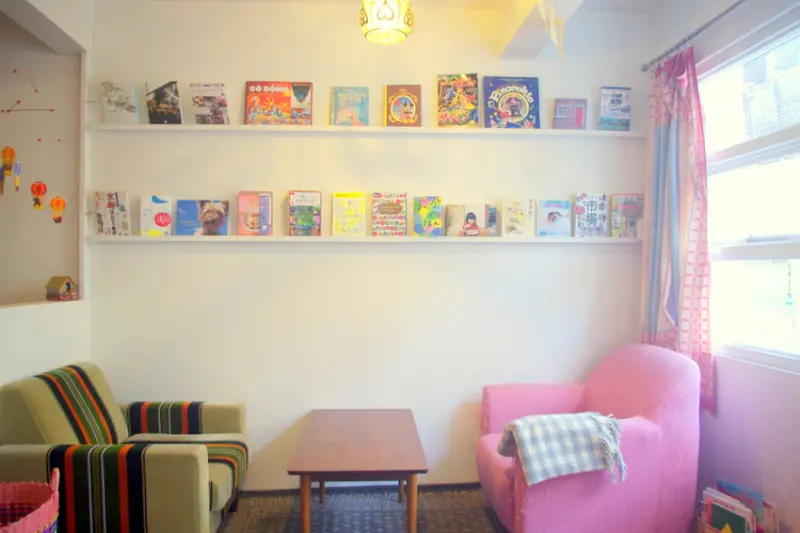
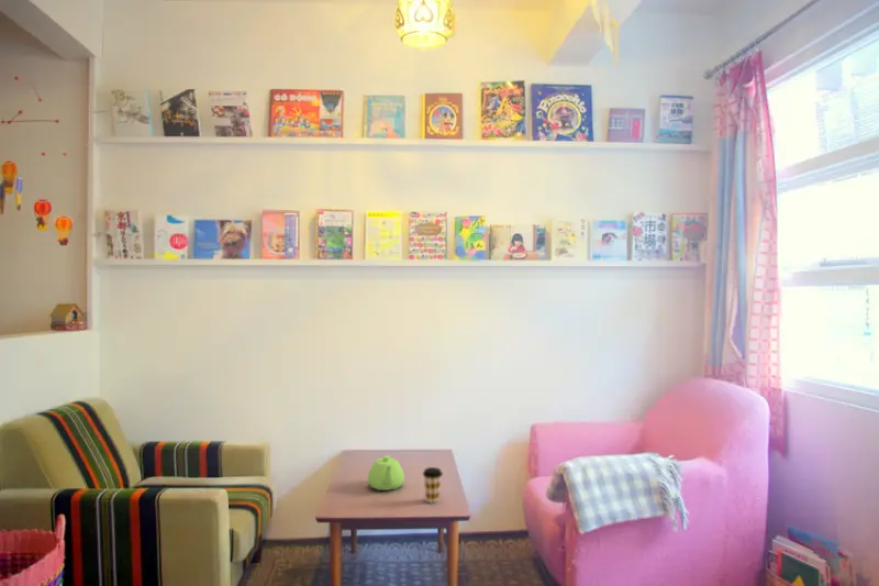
+ teapot [367,454,405,491]
+ coffee cup [422,466,444,505]
